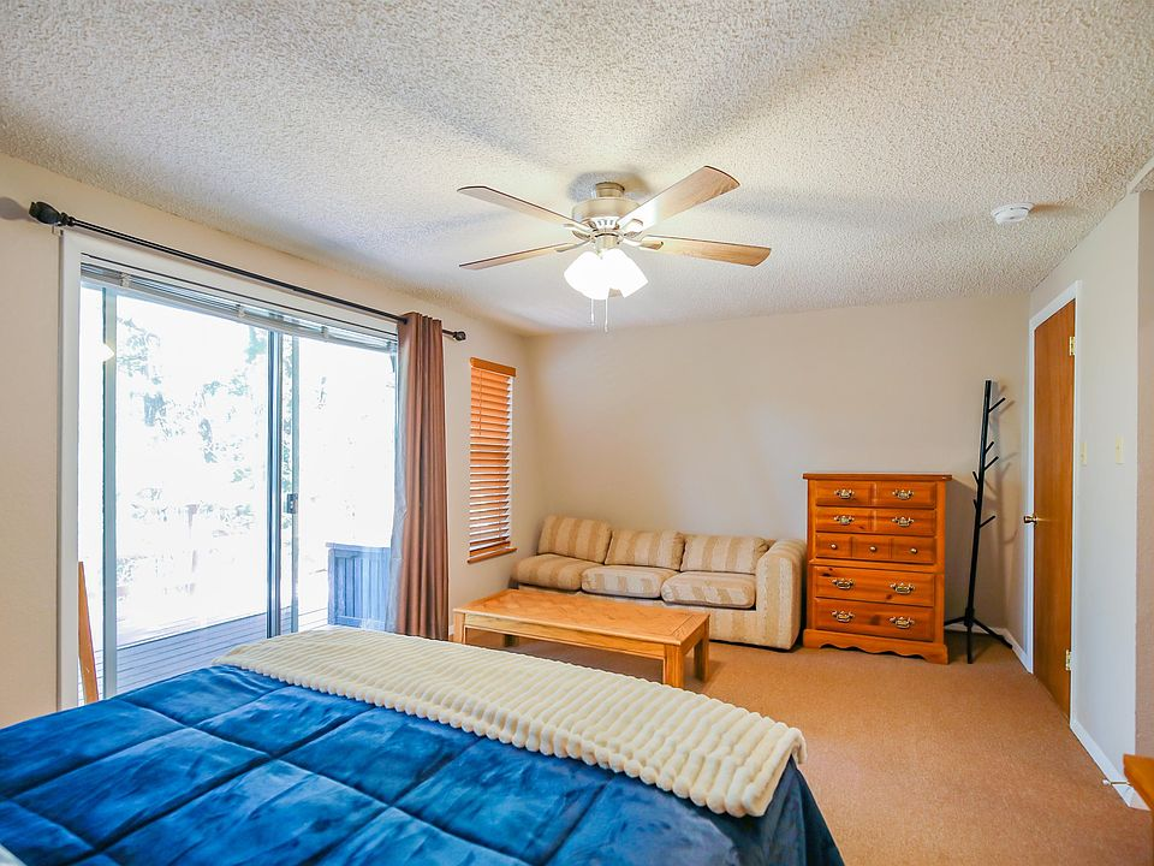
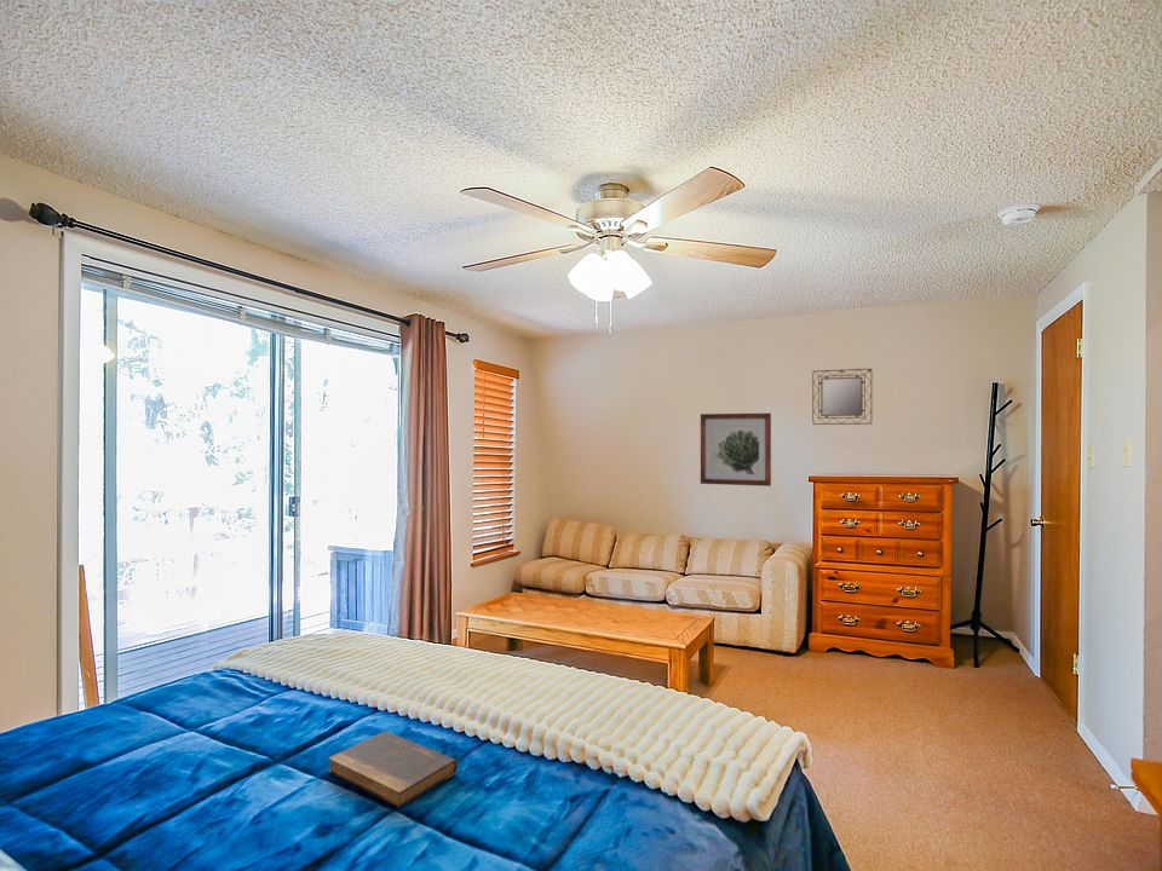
+ book [327,729,459,809]
+ wall art [700,413,772,488]
+ home mirror [811,368,873,426]
